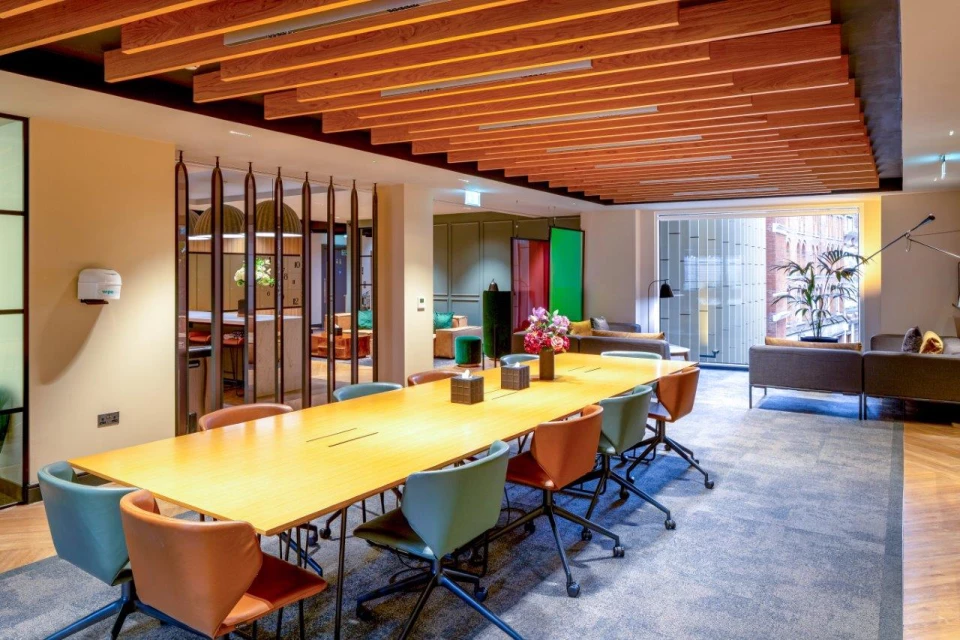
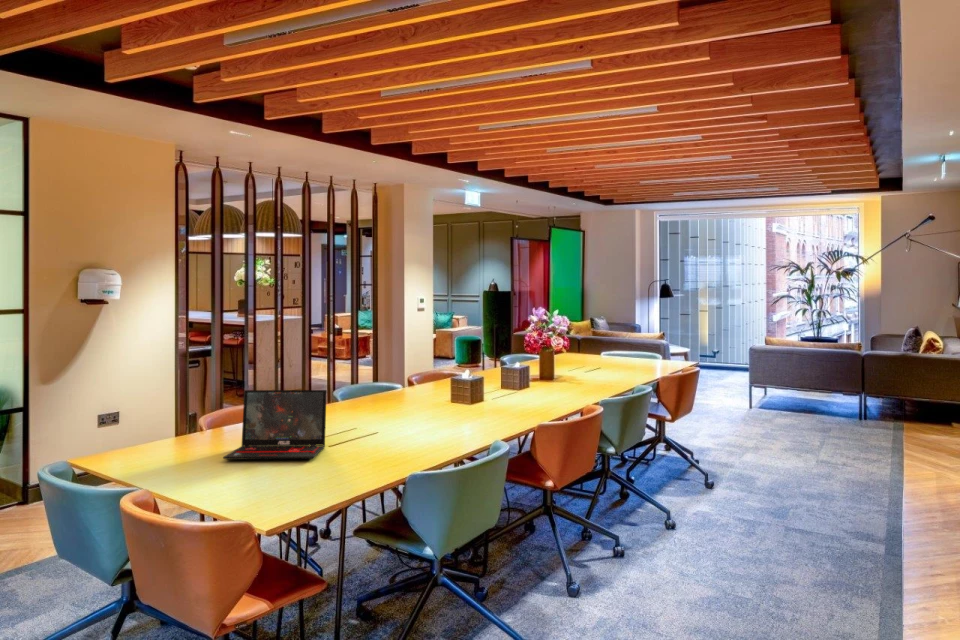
+ laptop [222,389,328,461]
